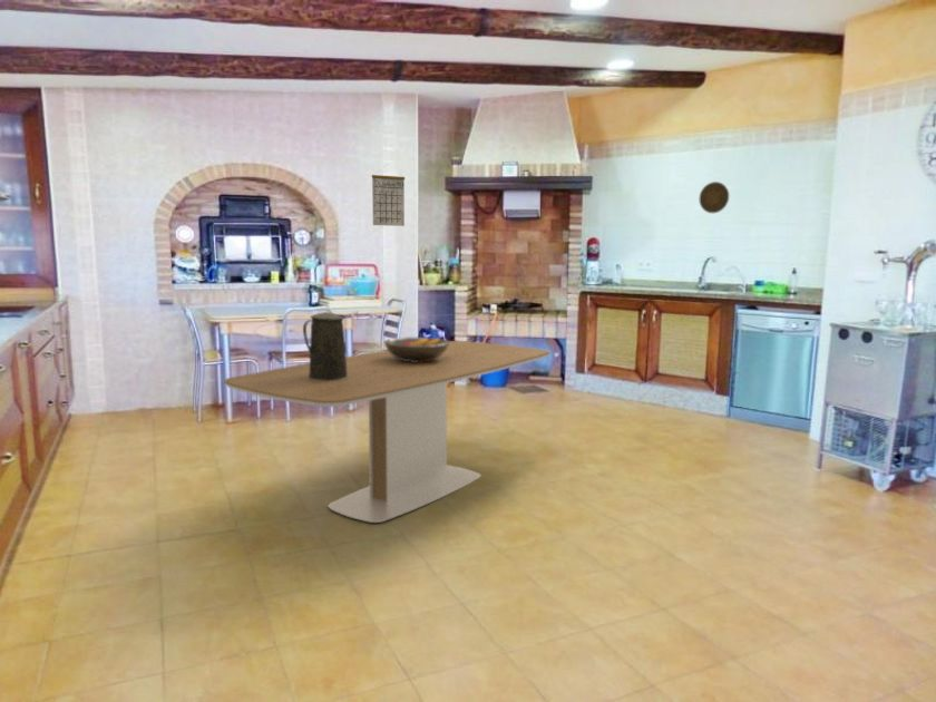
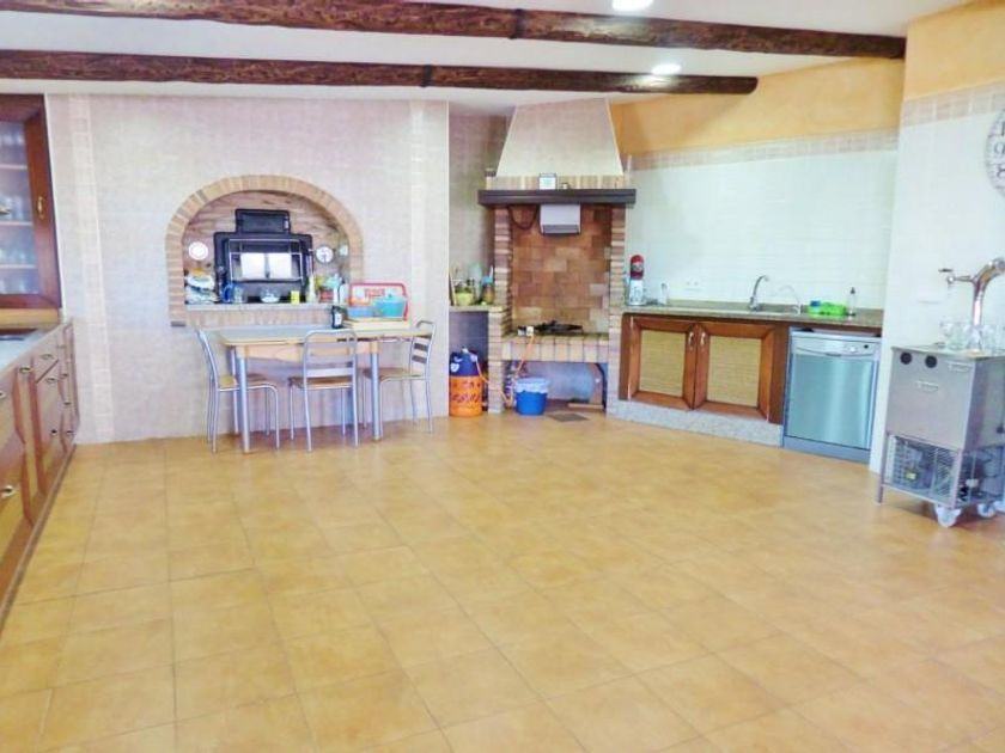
- pitcher [302,311,348,380]
- decorative plate [699,181,730,214]
- calendar [371,164,406,227]
- fruit bowl [382,337,450,362]
- dining table [223,340,552,524]
